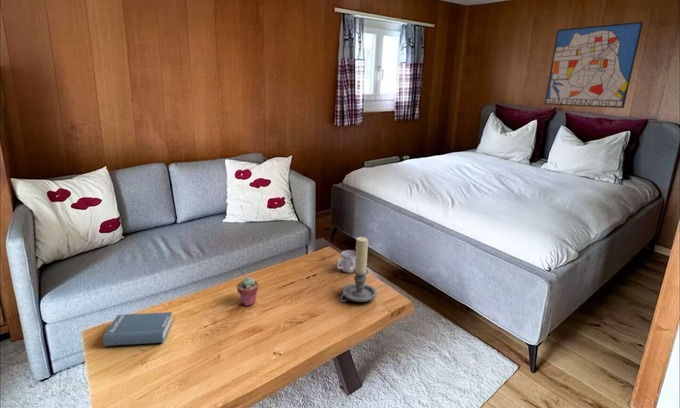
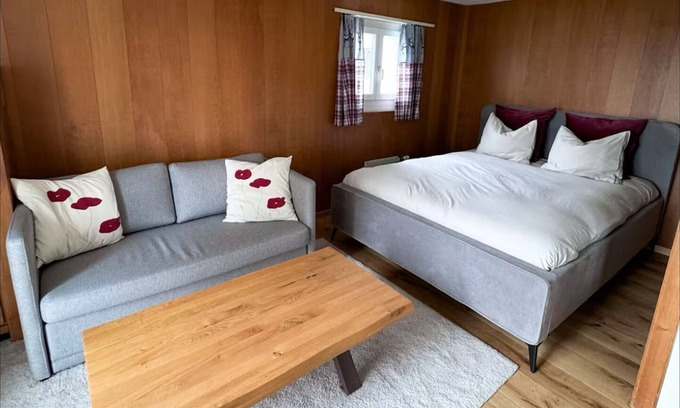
- wall art [544,21,644,109]
- hardback book [102,311,174,347]
- potted succulent [236,276,260,307]
- mug [335,249,356,274]
- candle holder [339,236,378,303]
